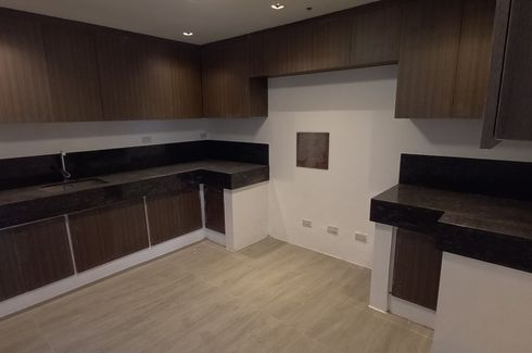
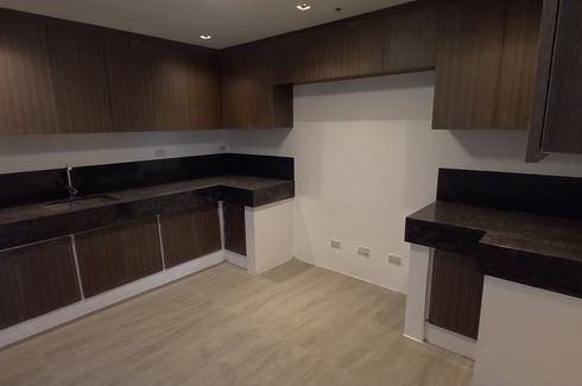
- wall art [295,131,330,172]
